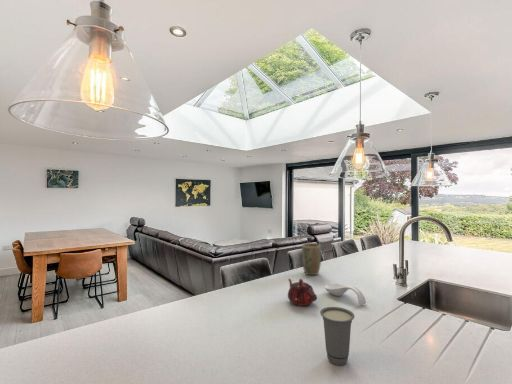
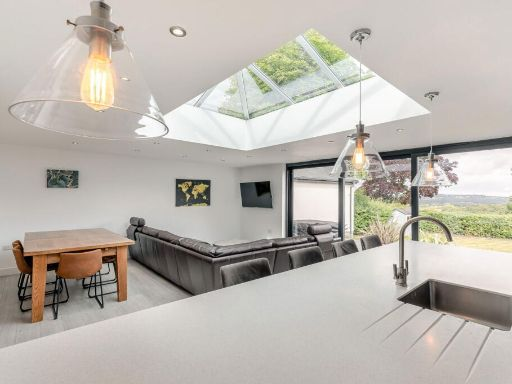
- teapot [287,277,318,307]
- plant pot [301,242,322,276]
- cup [319,306,355,366]
- spoon rest [324,283,367,306]
